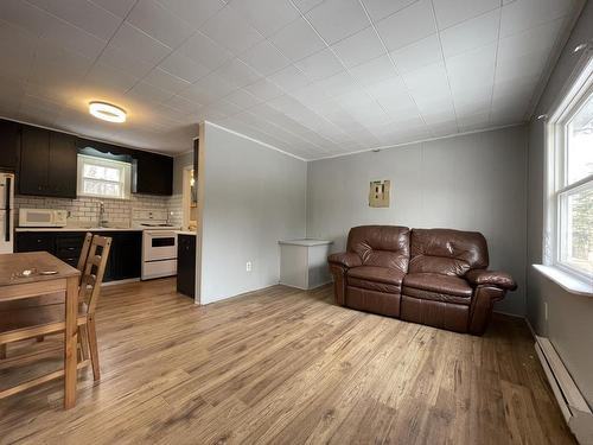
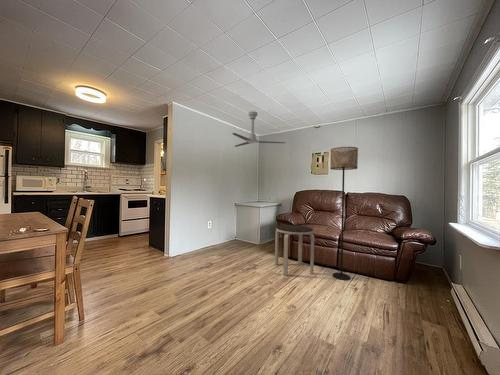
+ ceiling fan [231,110,286,148]
+ floor lamp [329,146,359,281]
+ side table [274,224,315,277]
